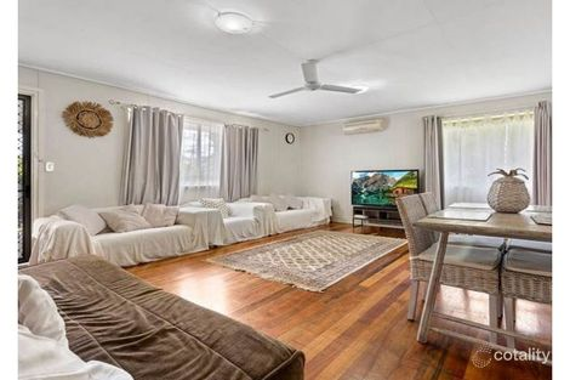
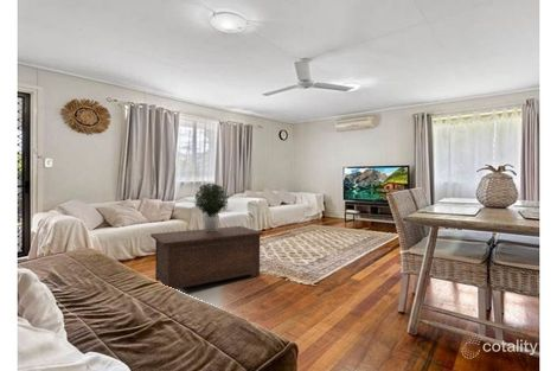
+ cabinet [149,225,264,290]
+ potted plant [193,181,231,231]
